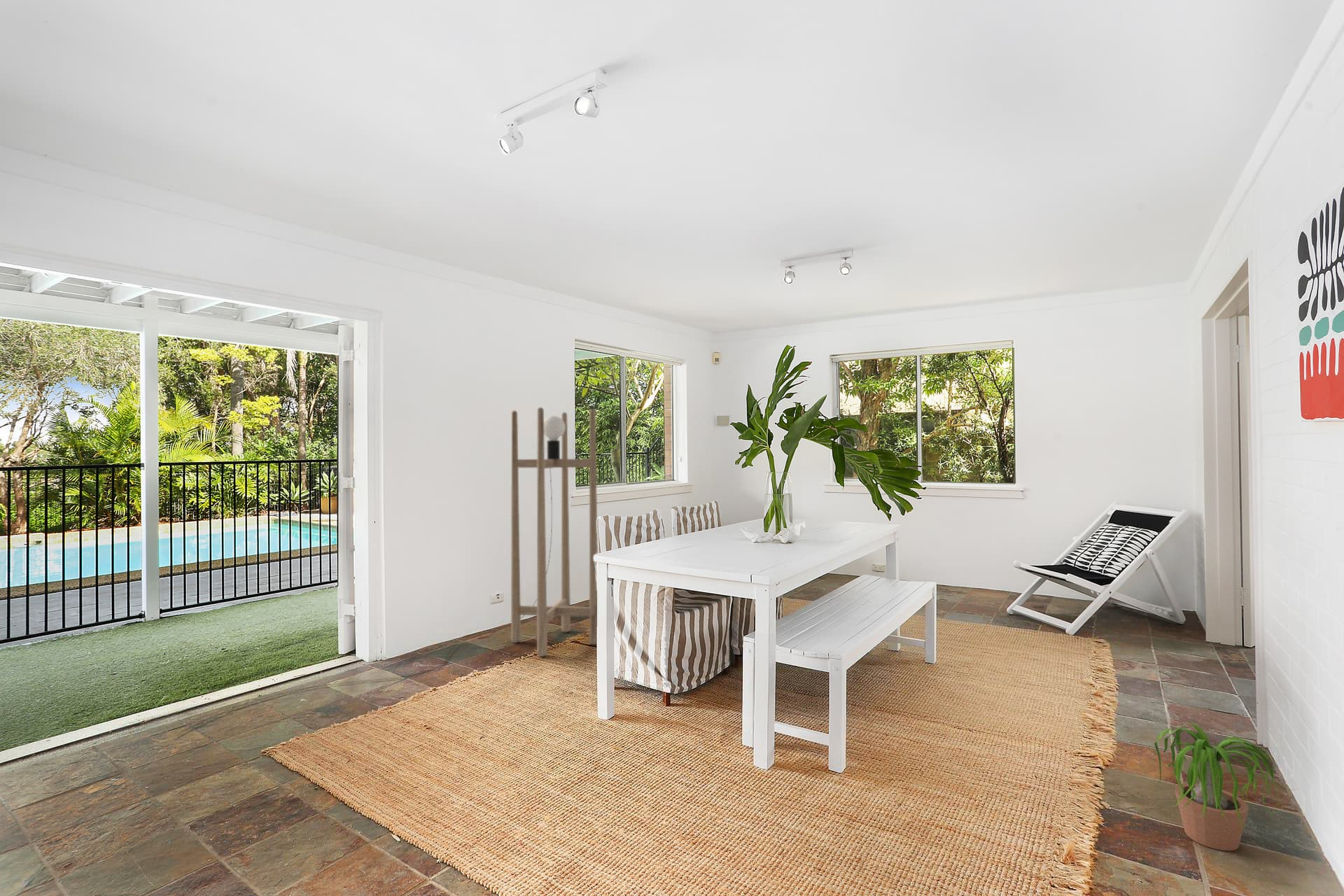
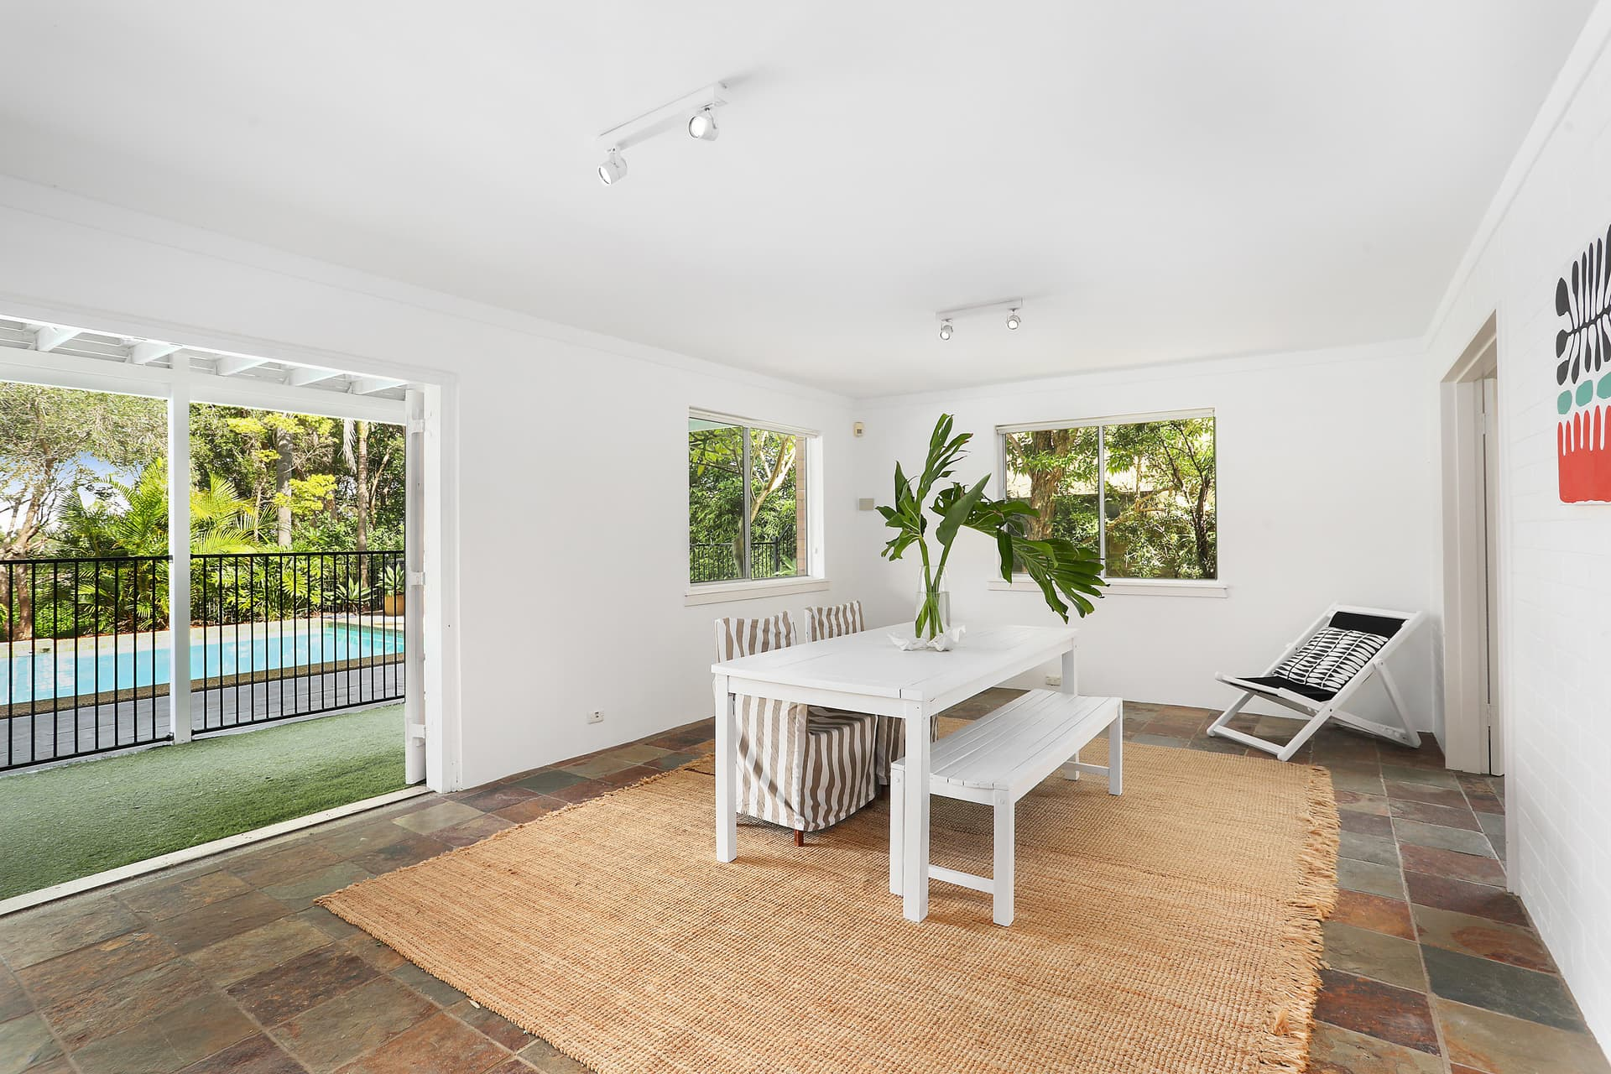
- floor lamp [177,407,598,735]
- potted plant [1149,722,1299,851]
